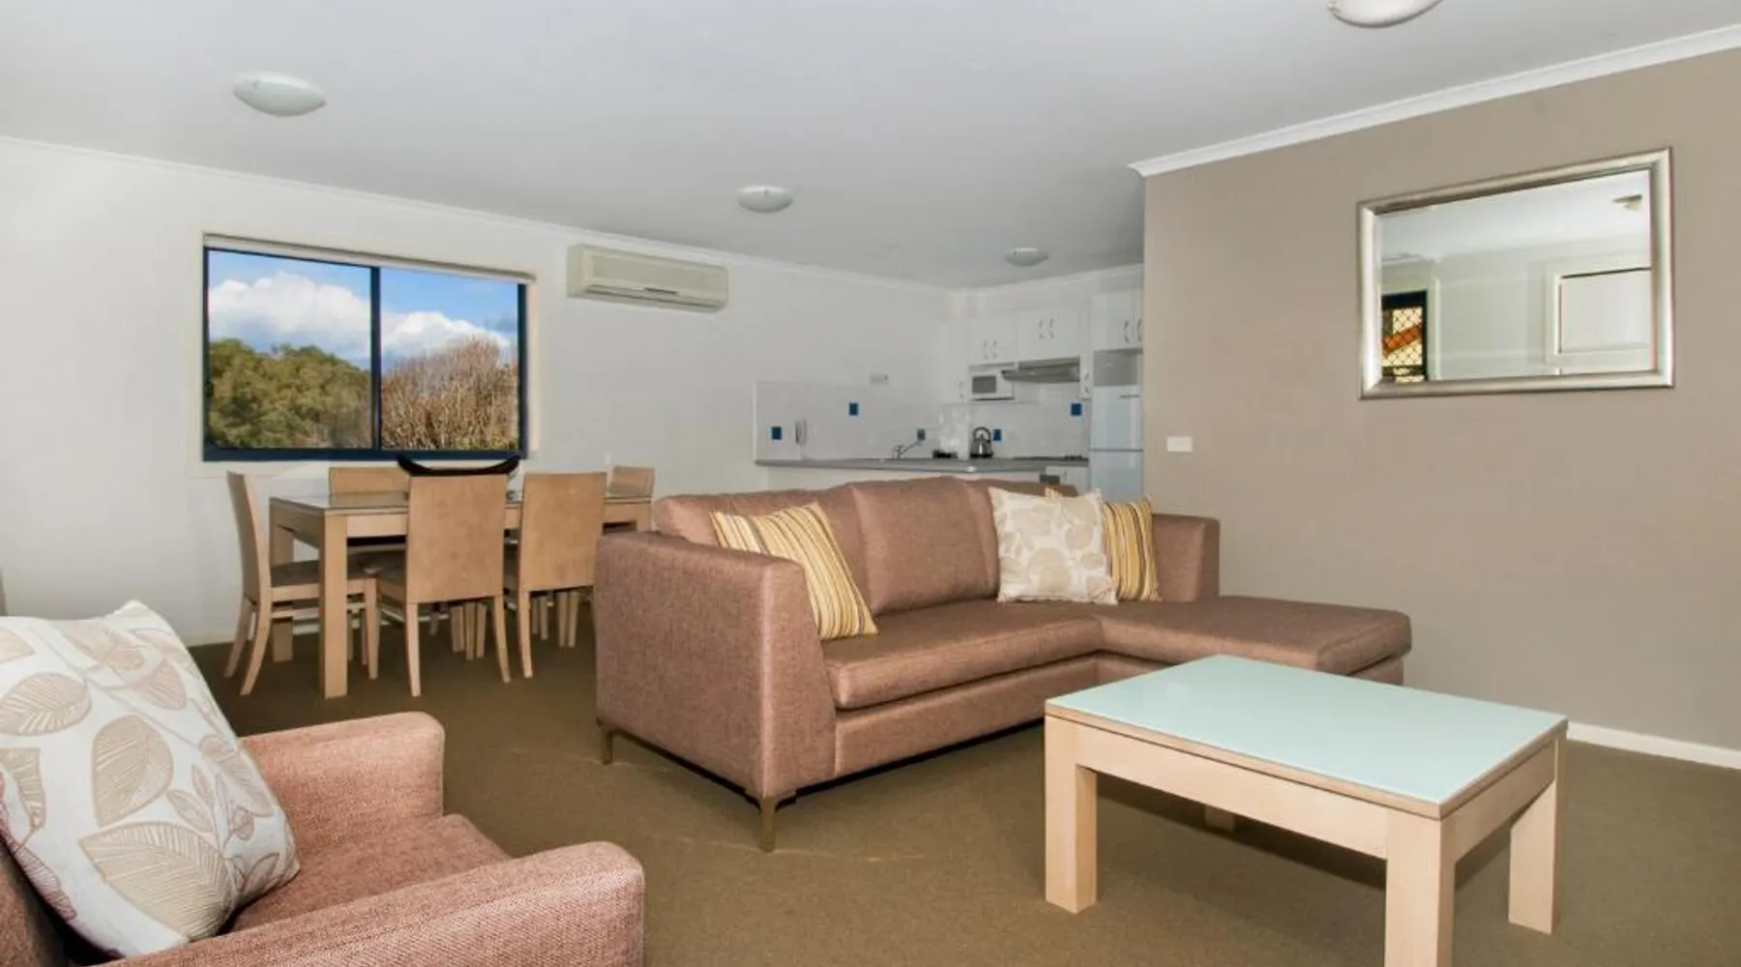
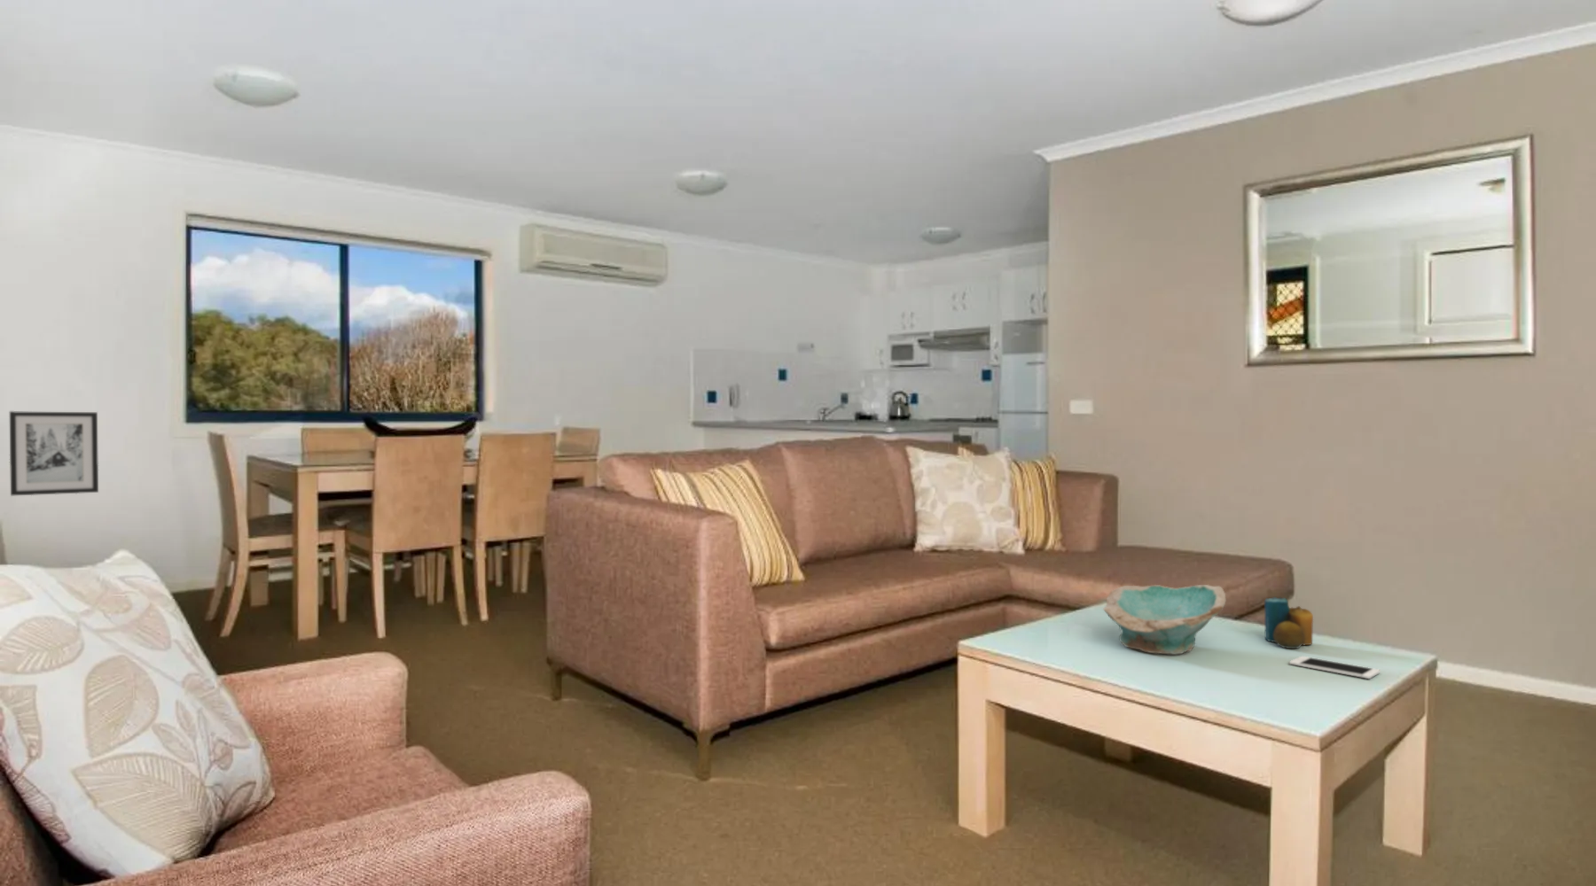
+ wall art [9,410,99,498]
+ cell phone [1288,656,1381,680]
+ candle [1263,596,1314,649]
+ bowl [1103,584,1226,656]
